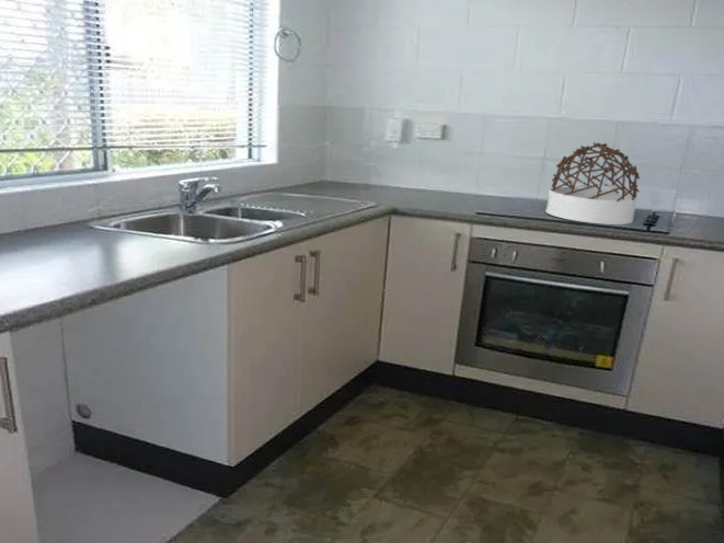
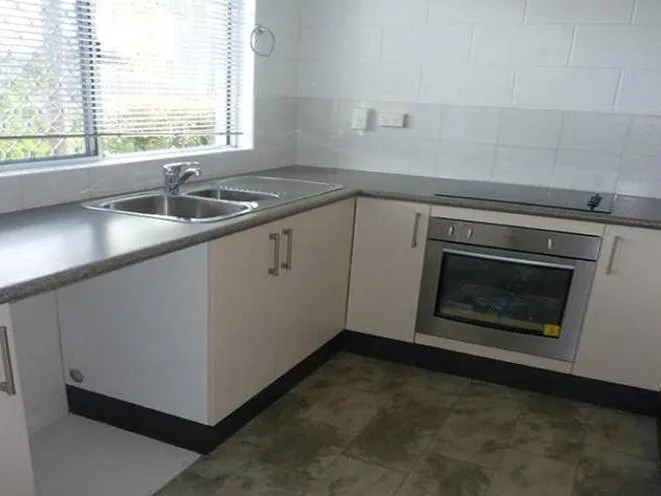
- architectural model [544,141,641,226]
